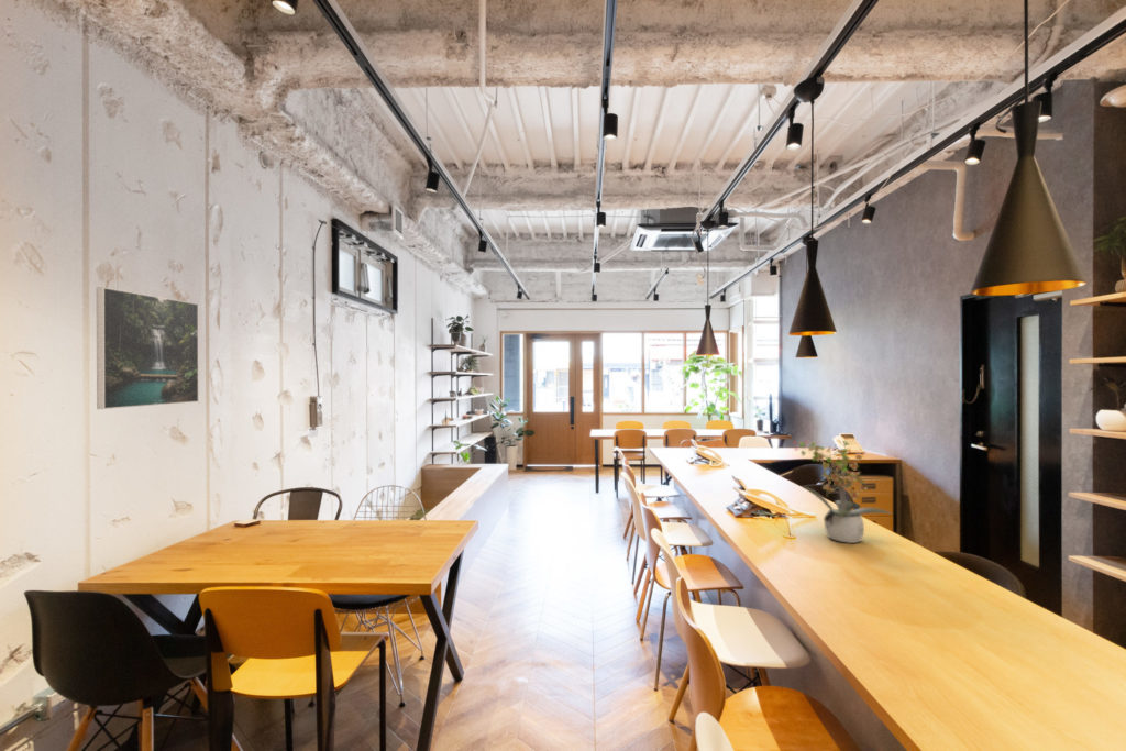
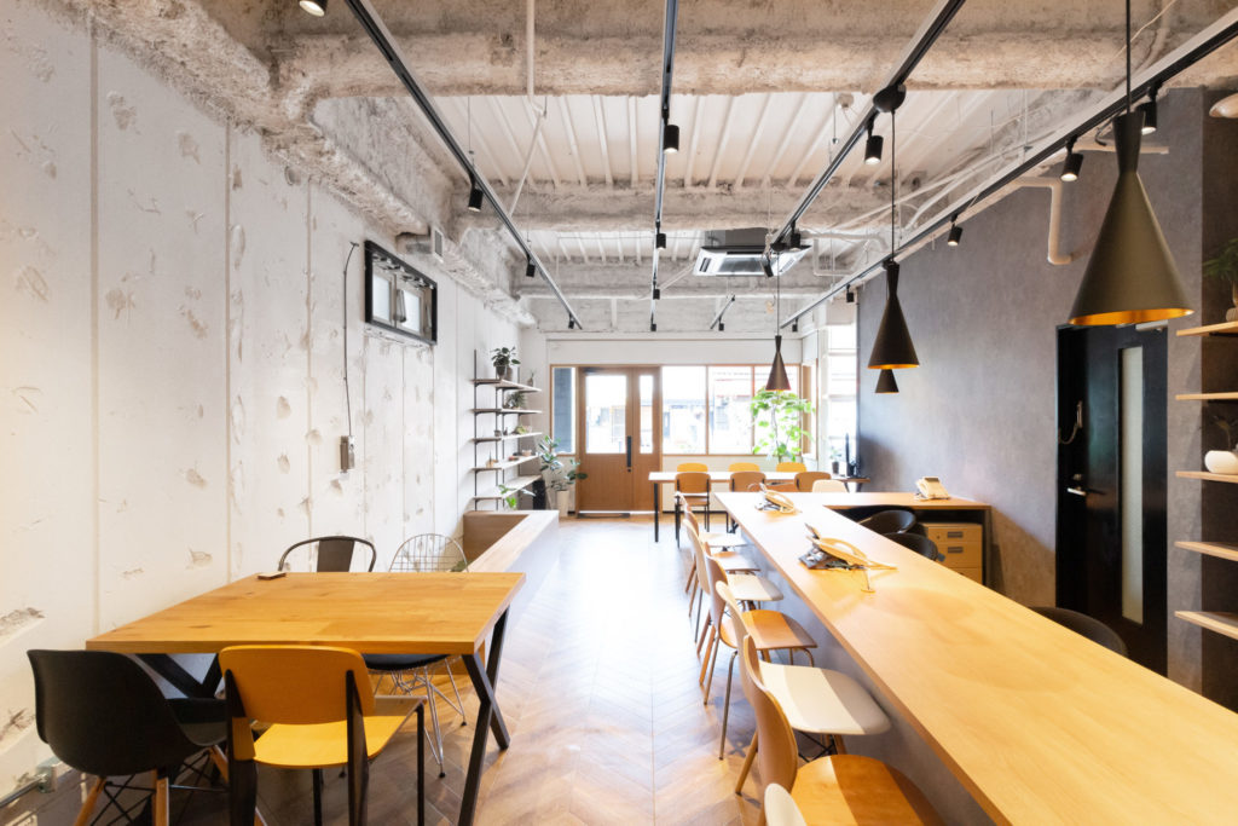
- potted plant [792,435,892,544]
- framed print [96,286,200,410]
